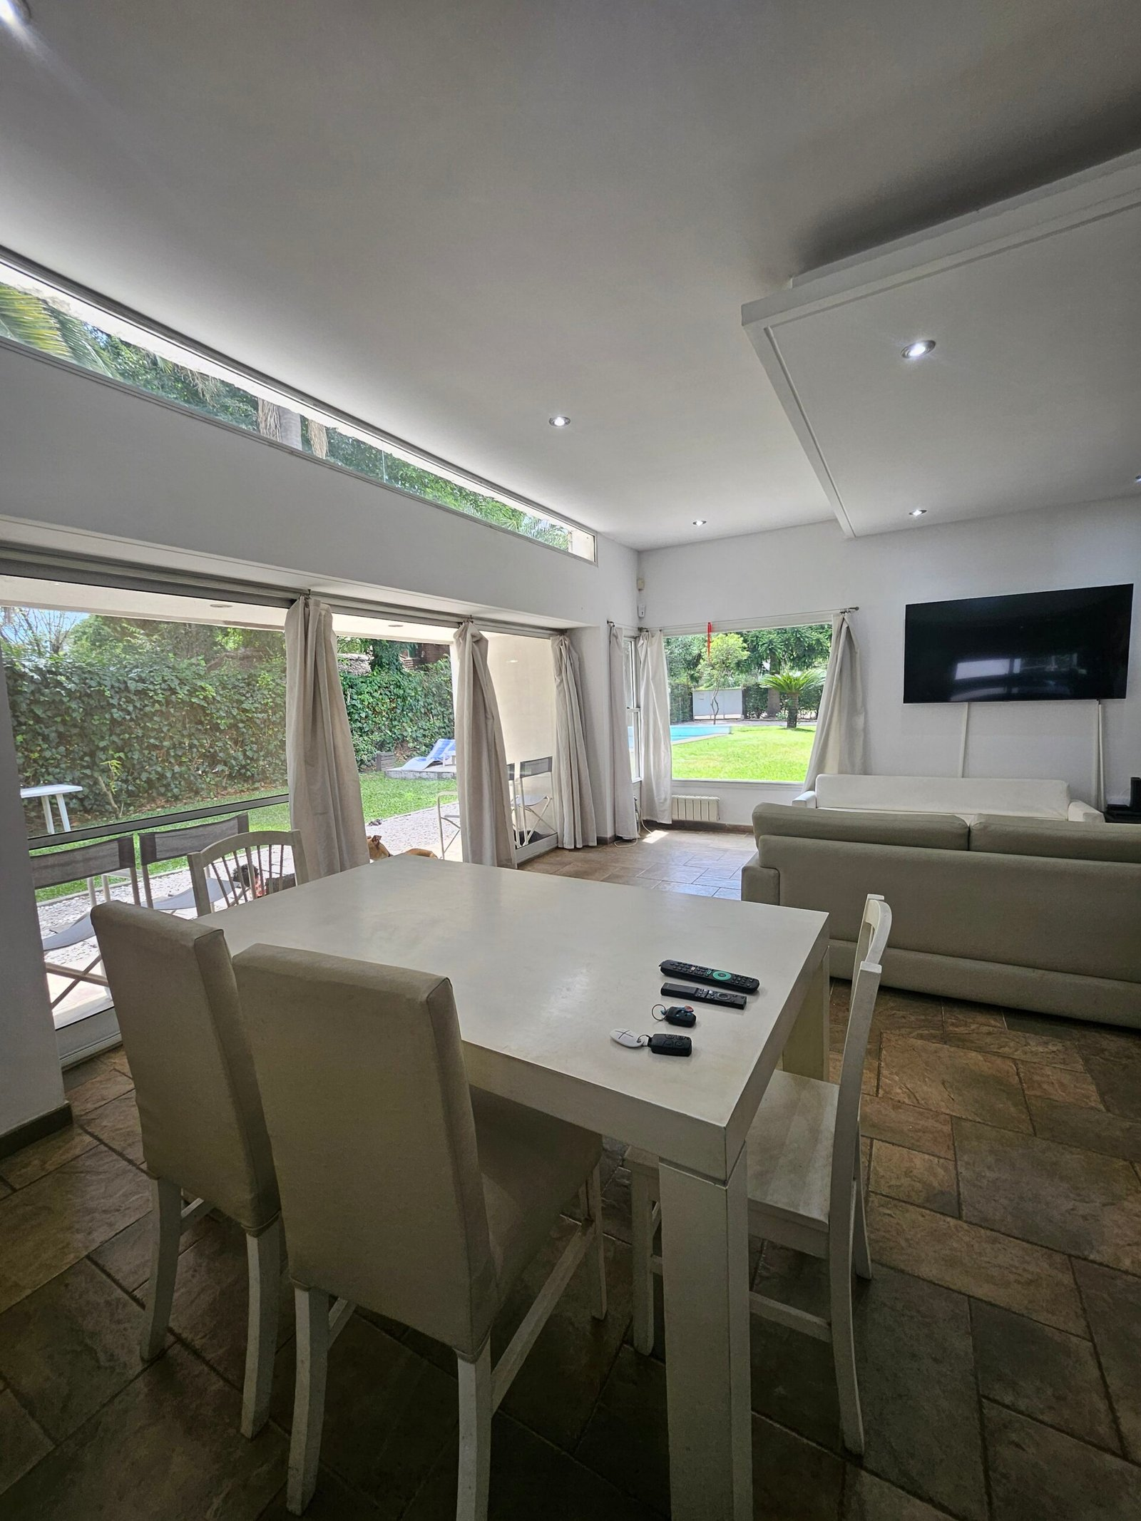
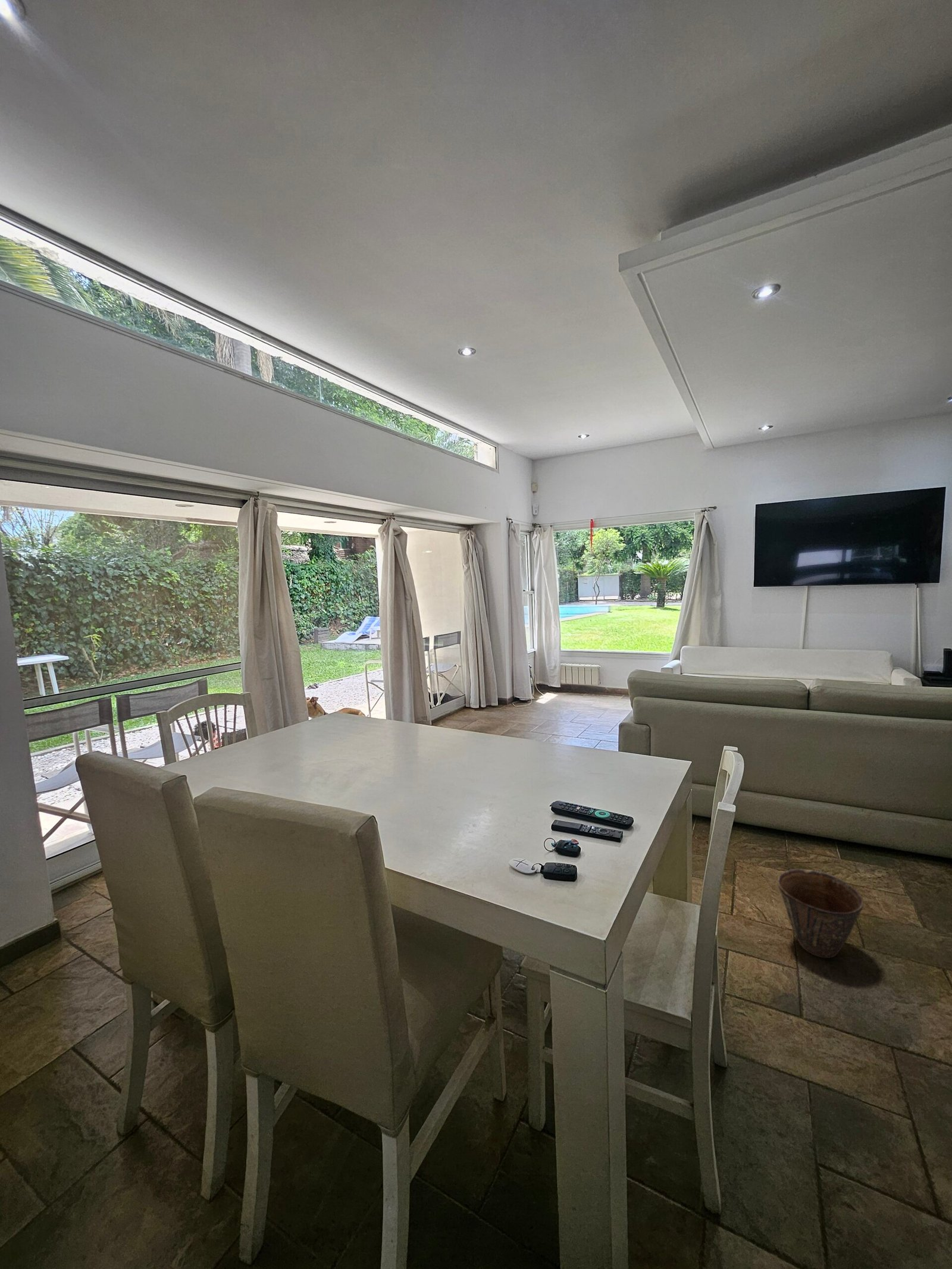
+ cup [777,869,864,959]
